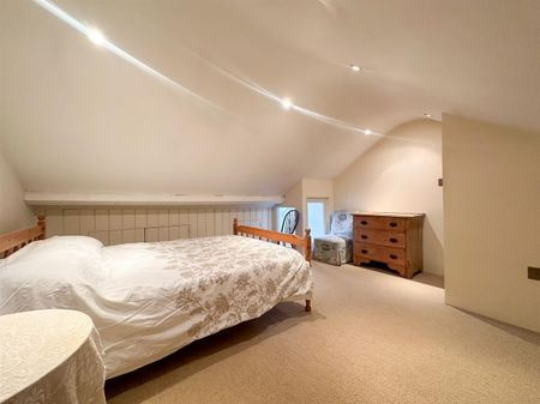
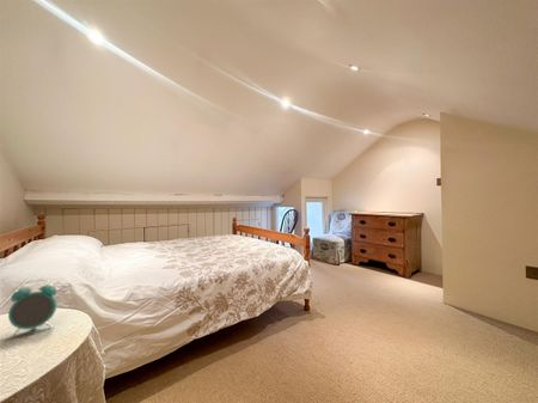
+ alarm clock [7,279,59,337]
